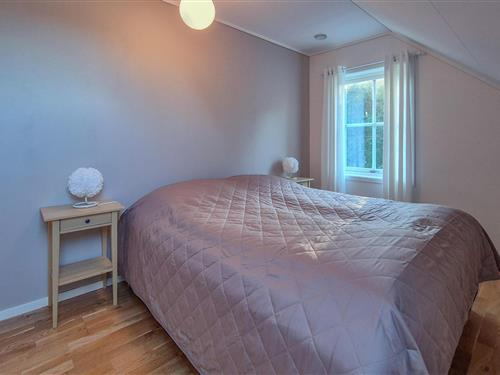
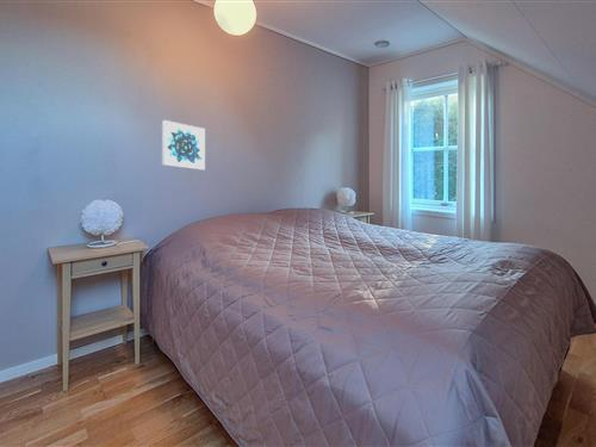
+ wall art [161,119,206,172]
